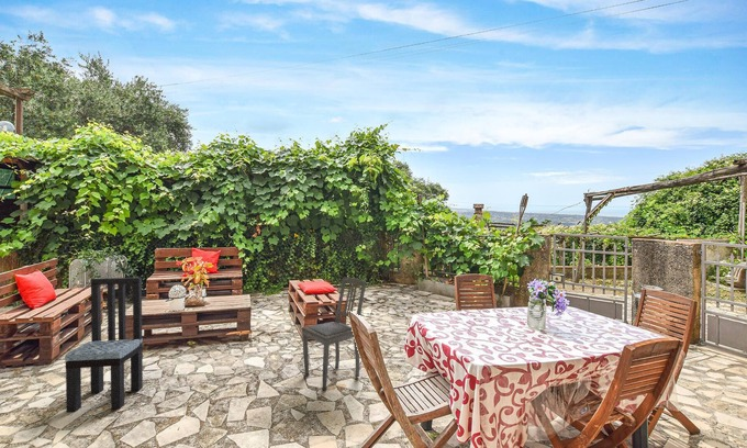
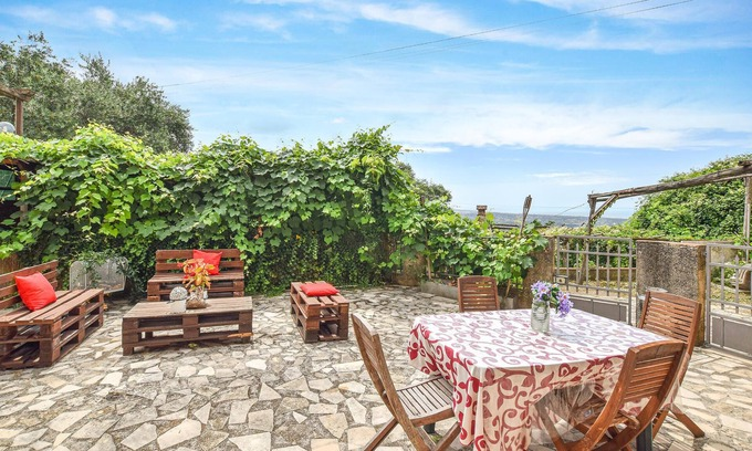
- dining chair [300,276,367,392]
- dining chair [64,277,144,413]
